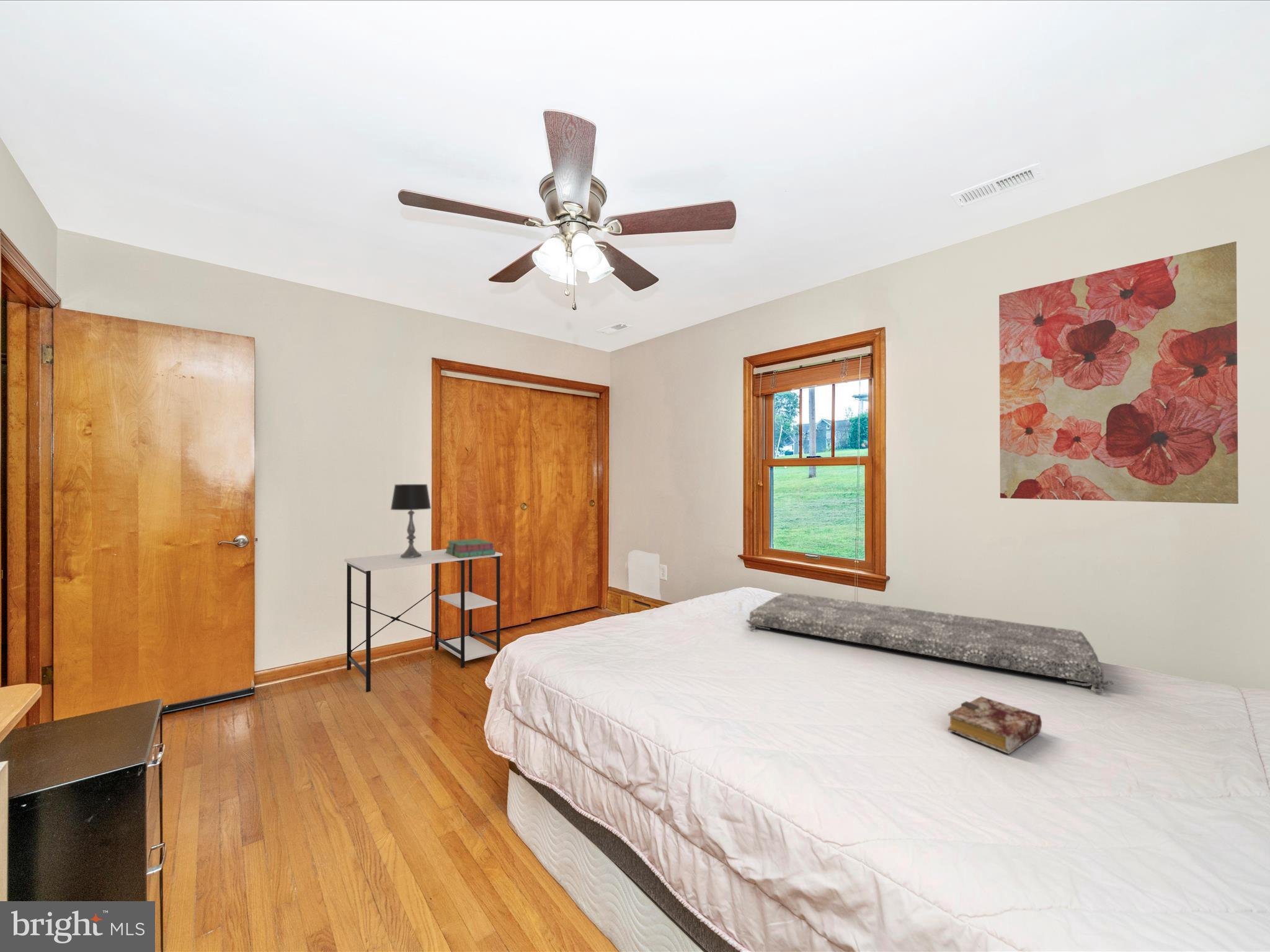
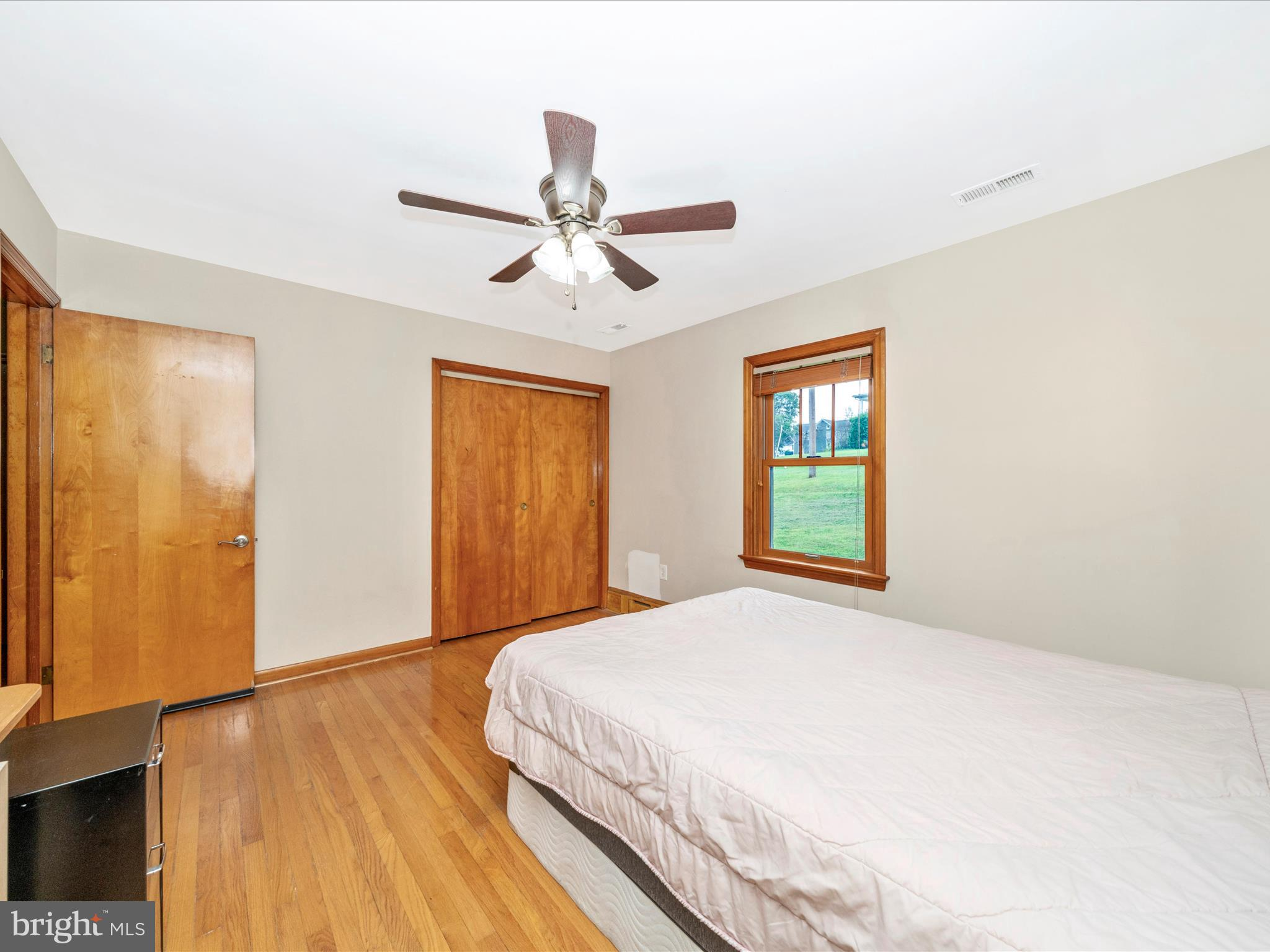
- table lamp [390,483,432,558]
- book [948,695,1042,754]
- desk [344,549,503,693]
- seat cushion [745,592,1114,693]
- wall art [998,241,1239,505]
- stack of books [445,538,496,558]
